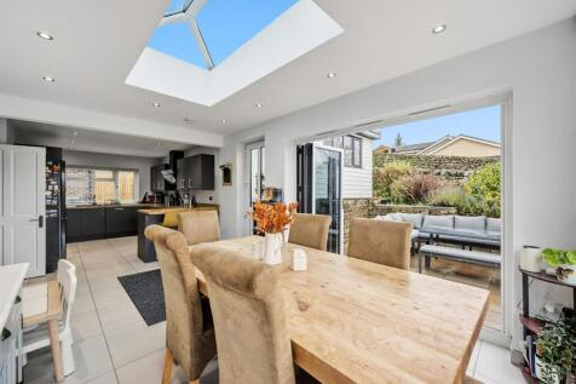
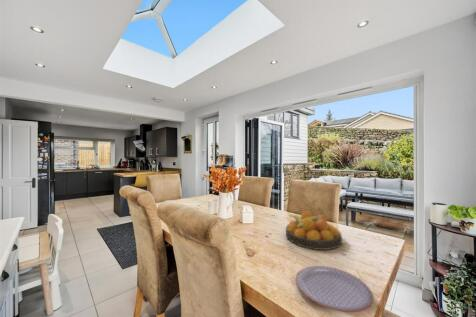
+ fruit bowl [285,210,343,251]
+ plate [295,265,374,313]
